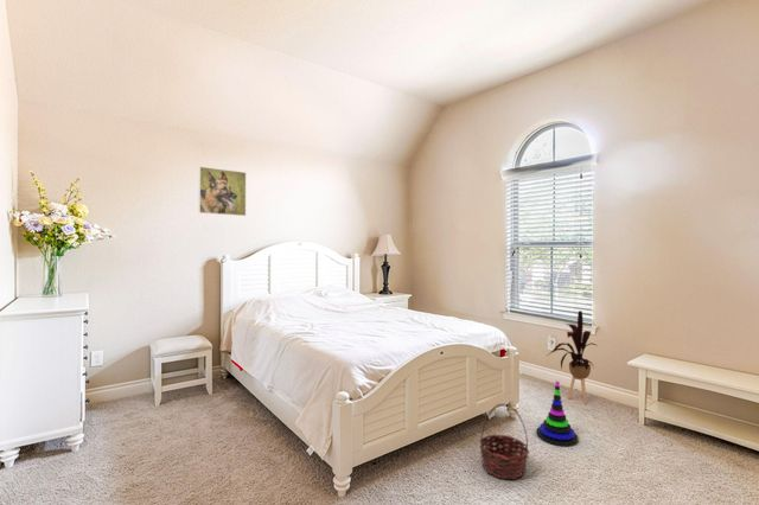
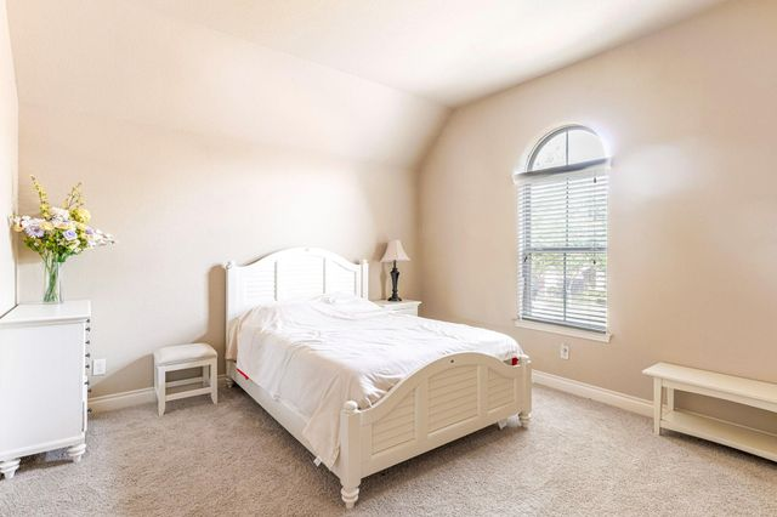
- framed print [198,166,247,217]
- house plant [546,309,599,404]
- stacking toy [535,381,579,447]
- basket [478,403,531,480]
